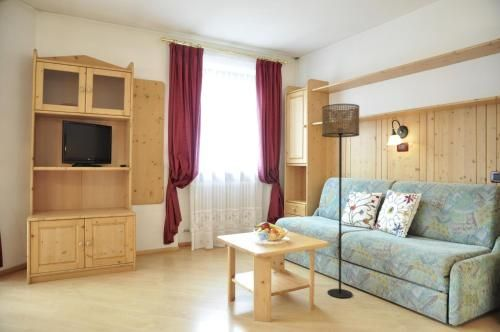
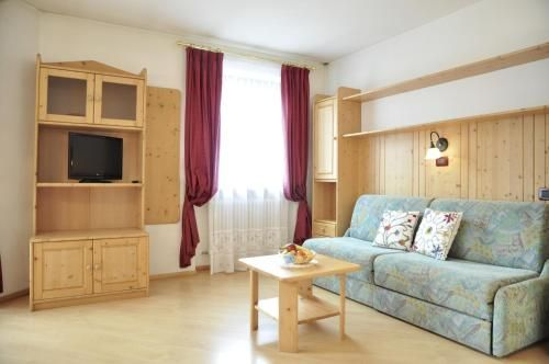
- floor lamp [321,103,360,299]
